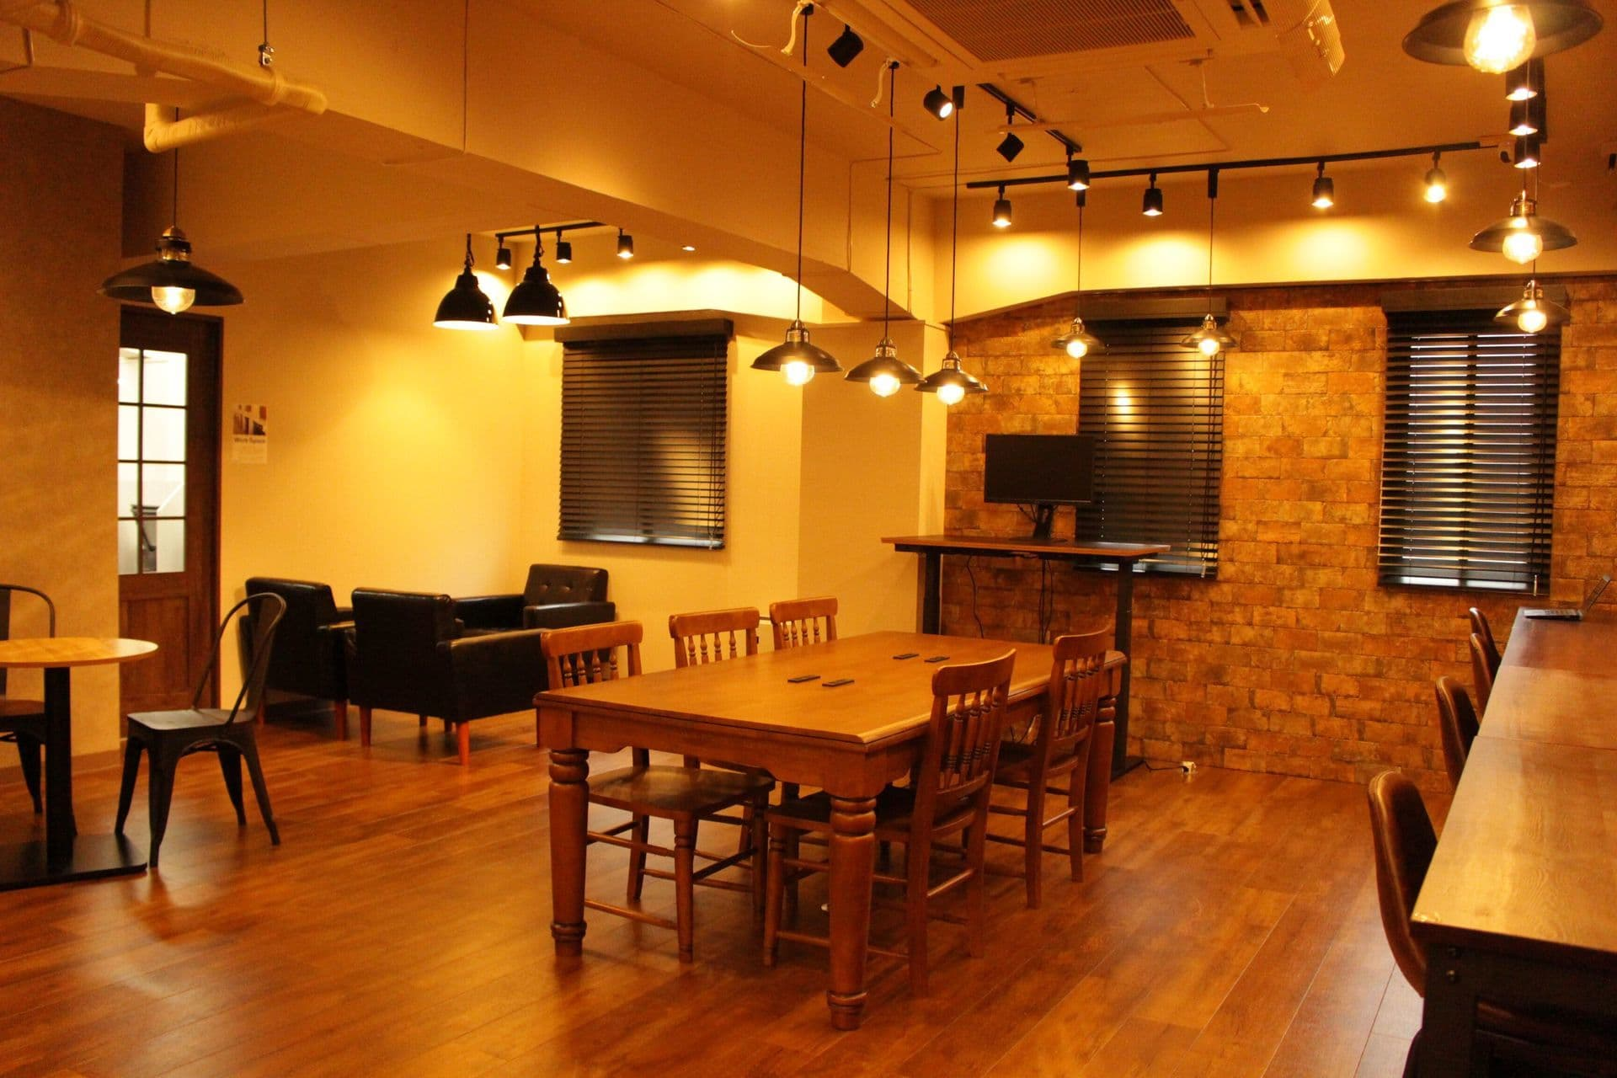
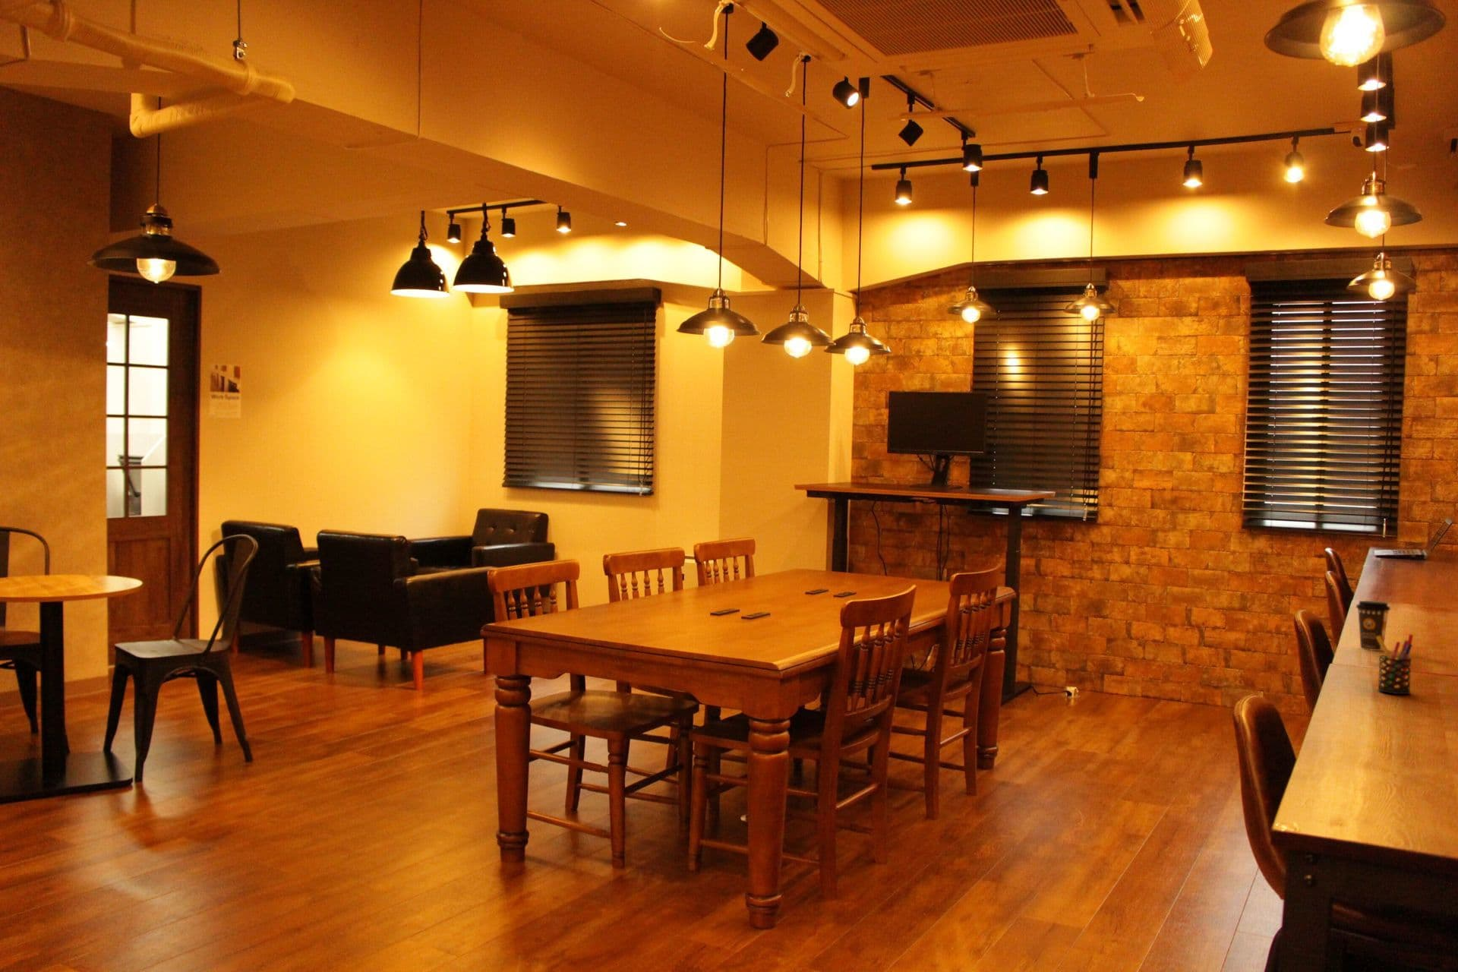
+ pen holder [1377,634,1414,694]
+ coffee cup [1356,600,1391,652]
